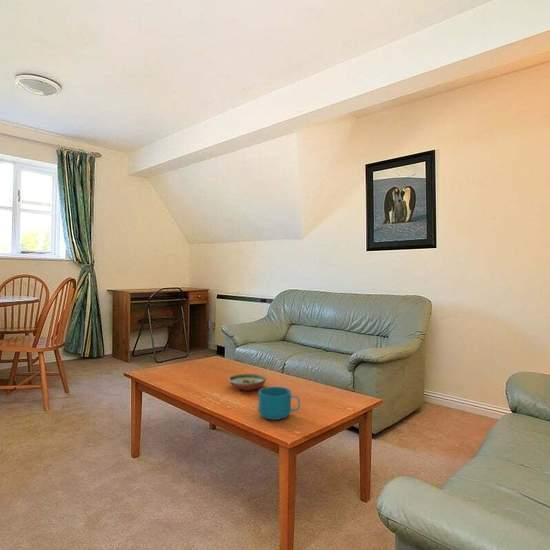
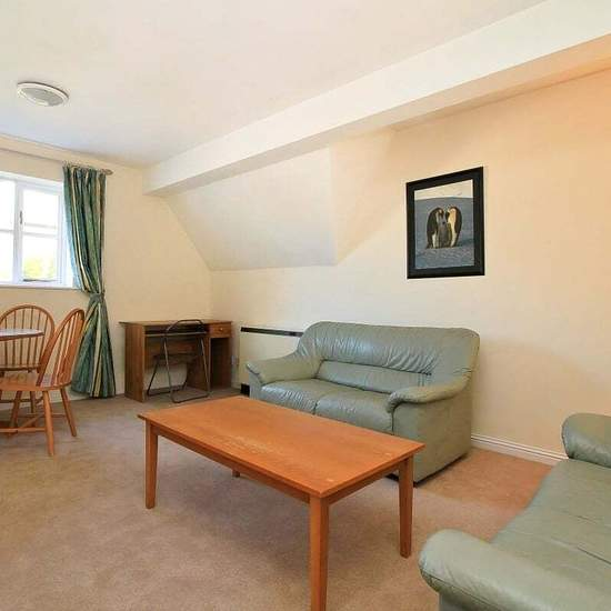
- decorative bowl [228,373,267,392]
- cup [257,386,301,421]
